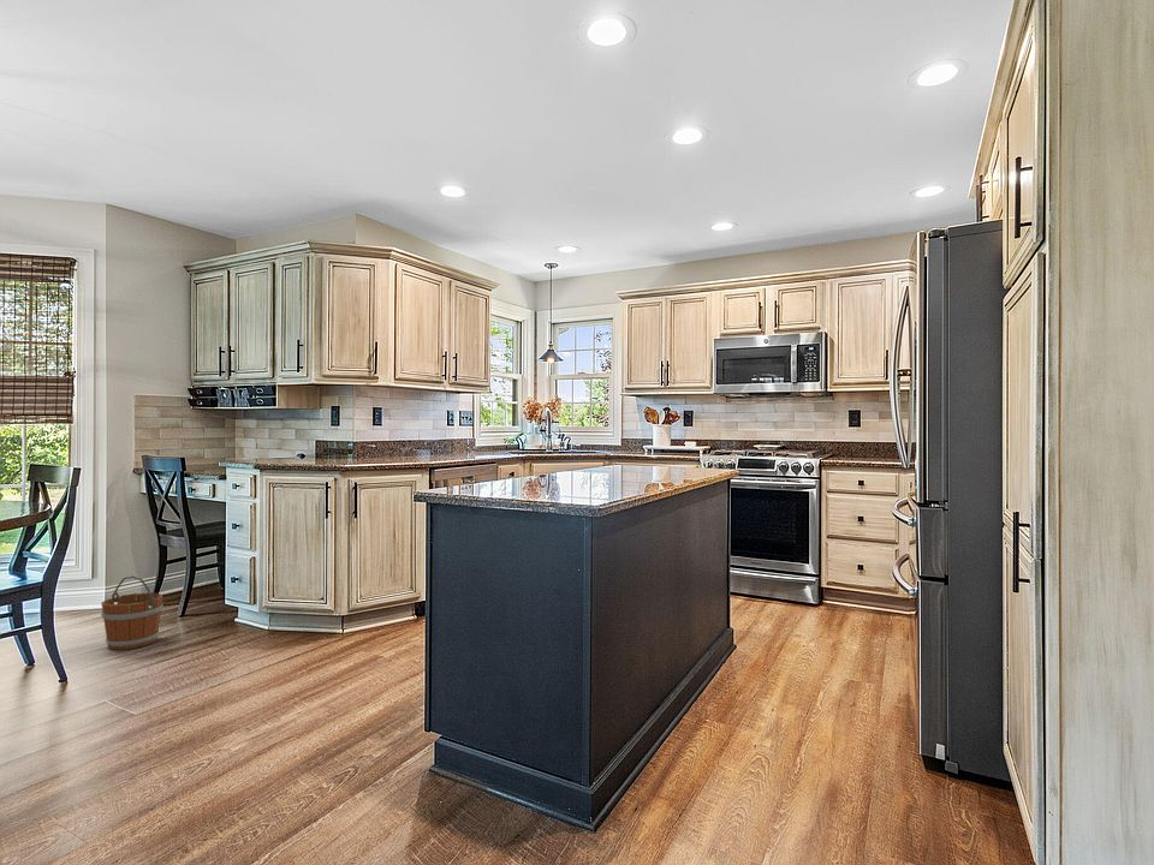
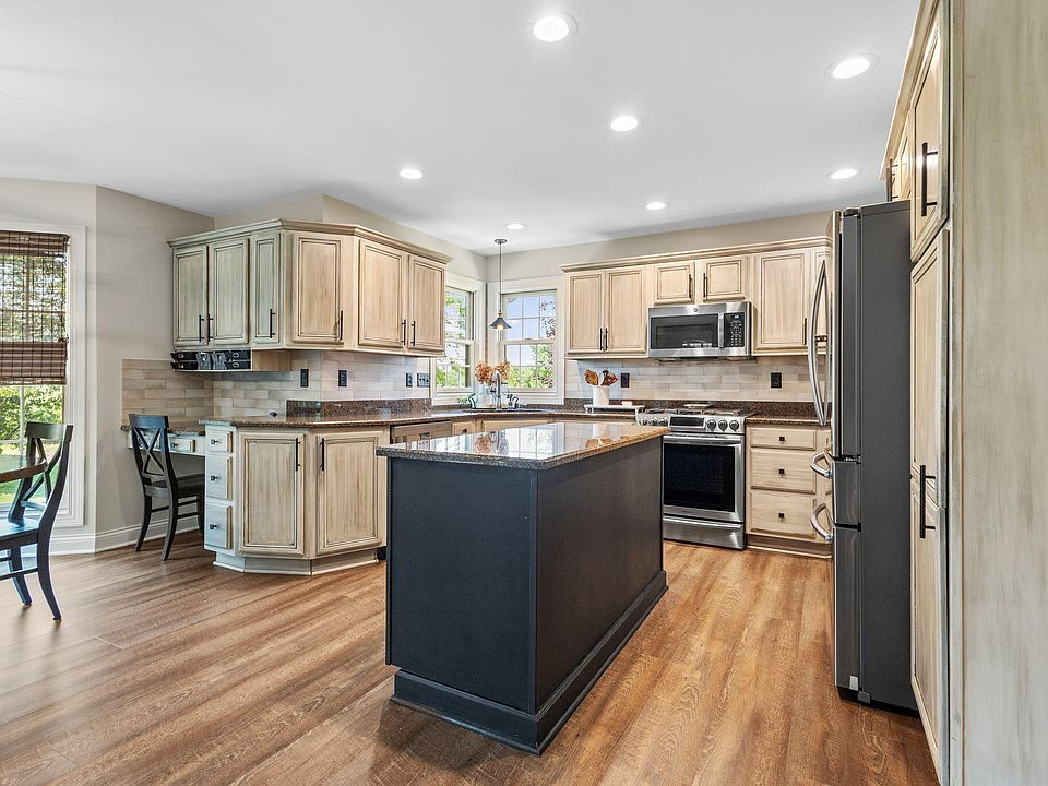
- wooden bucket [100,574,165,651]
